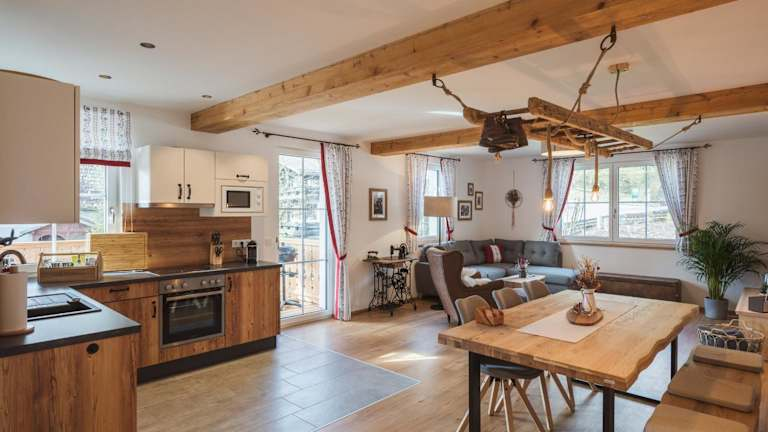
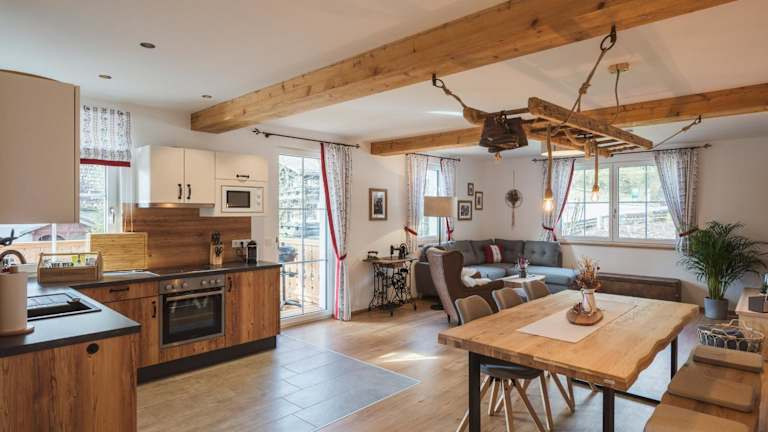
- wooden bowl [474,305,505,327]
